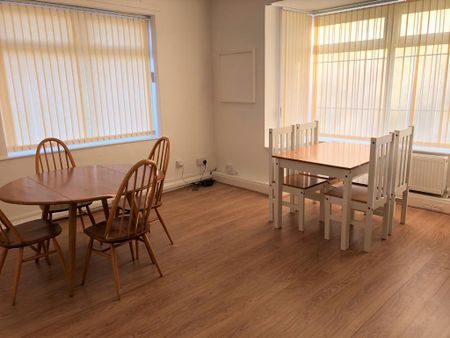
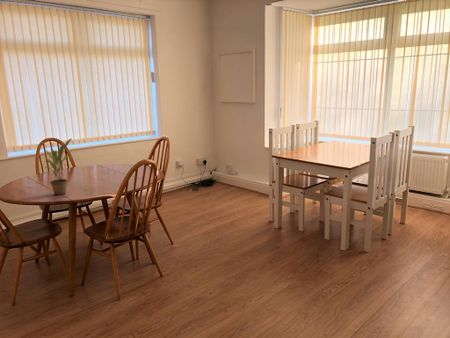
+ potted plant [41,137,74,196]
